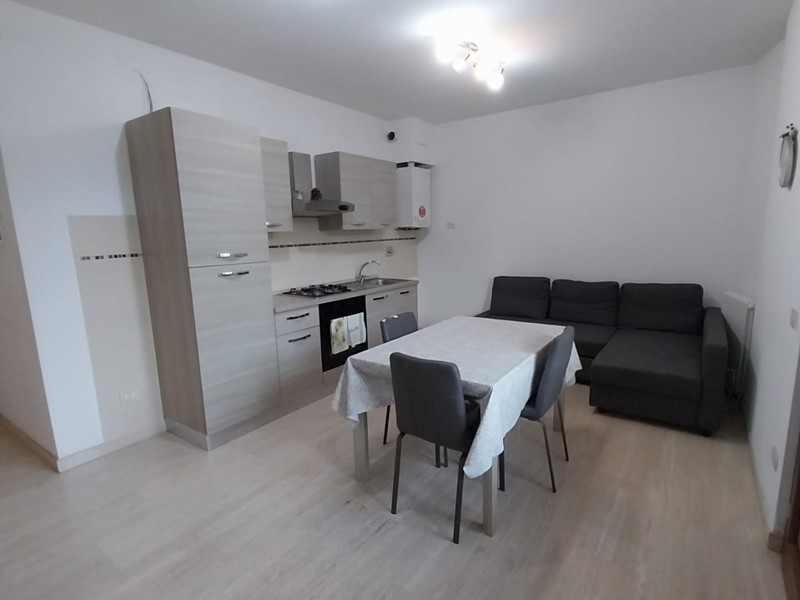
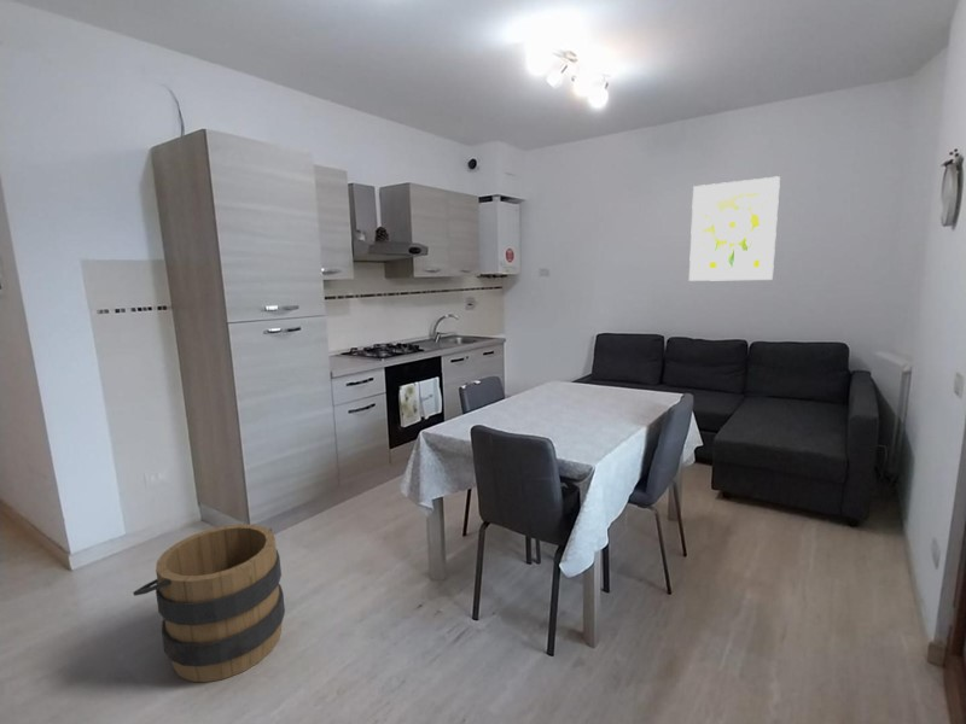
+ bucket [132,522,286,683]
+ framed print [688,175,781,282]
